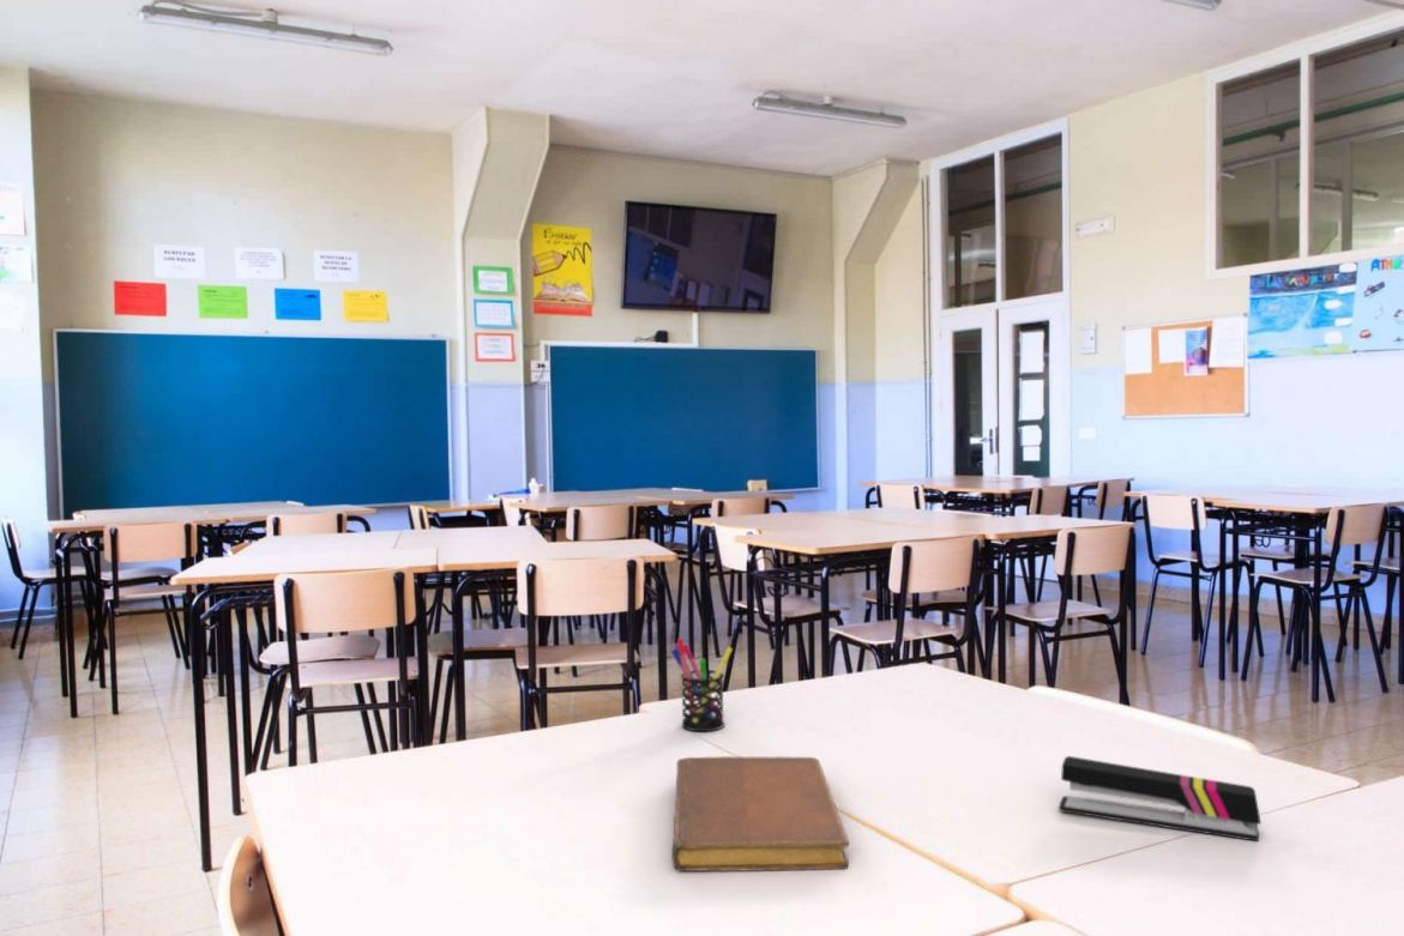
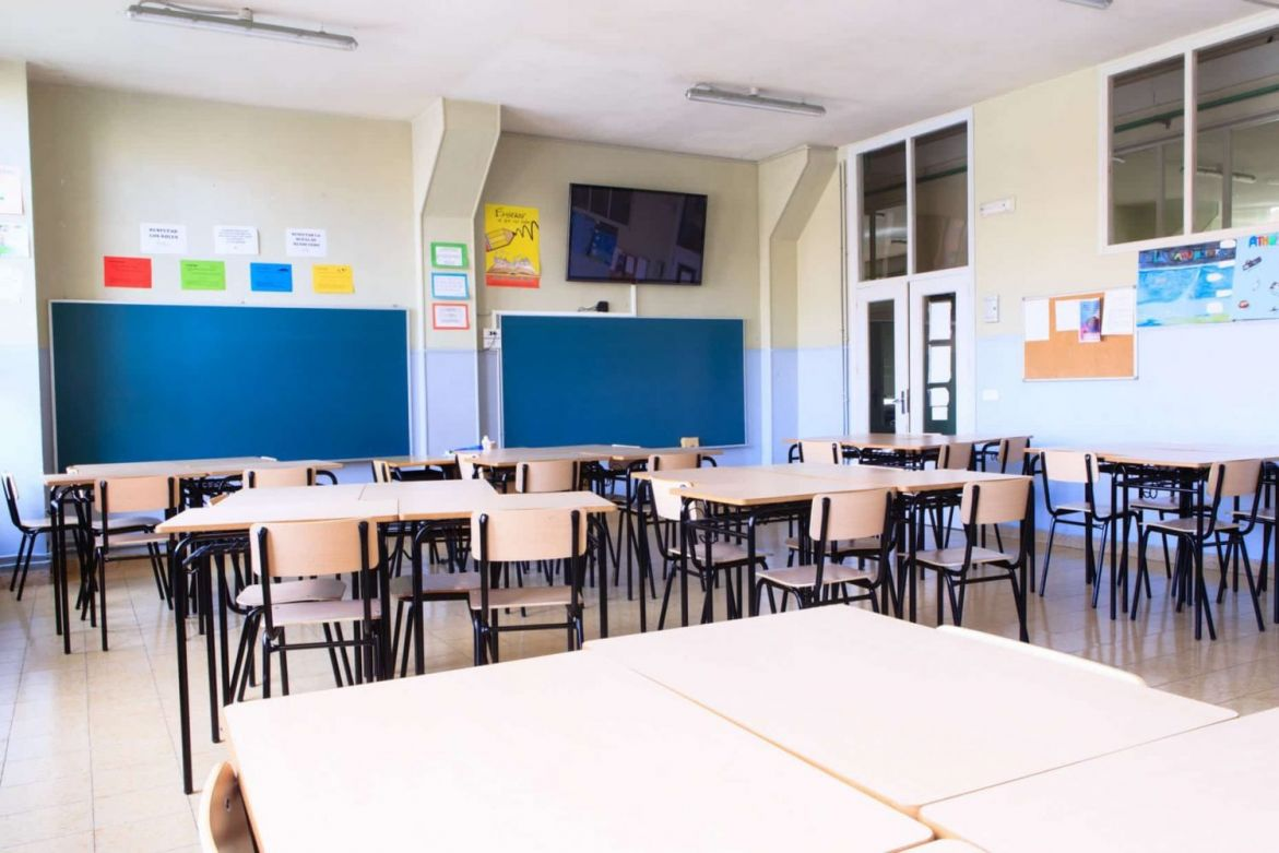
- stapler [1059,755,1261,843]
- notebook [670,755,850,872]
- pen holder [670,638,734,732]
